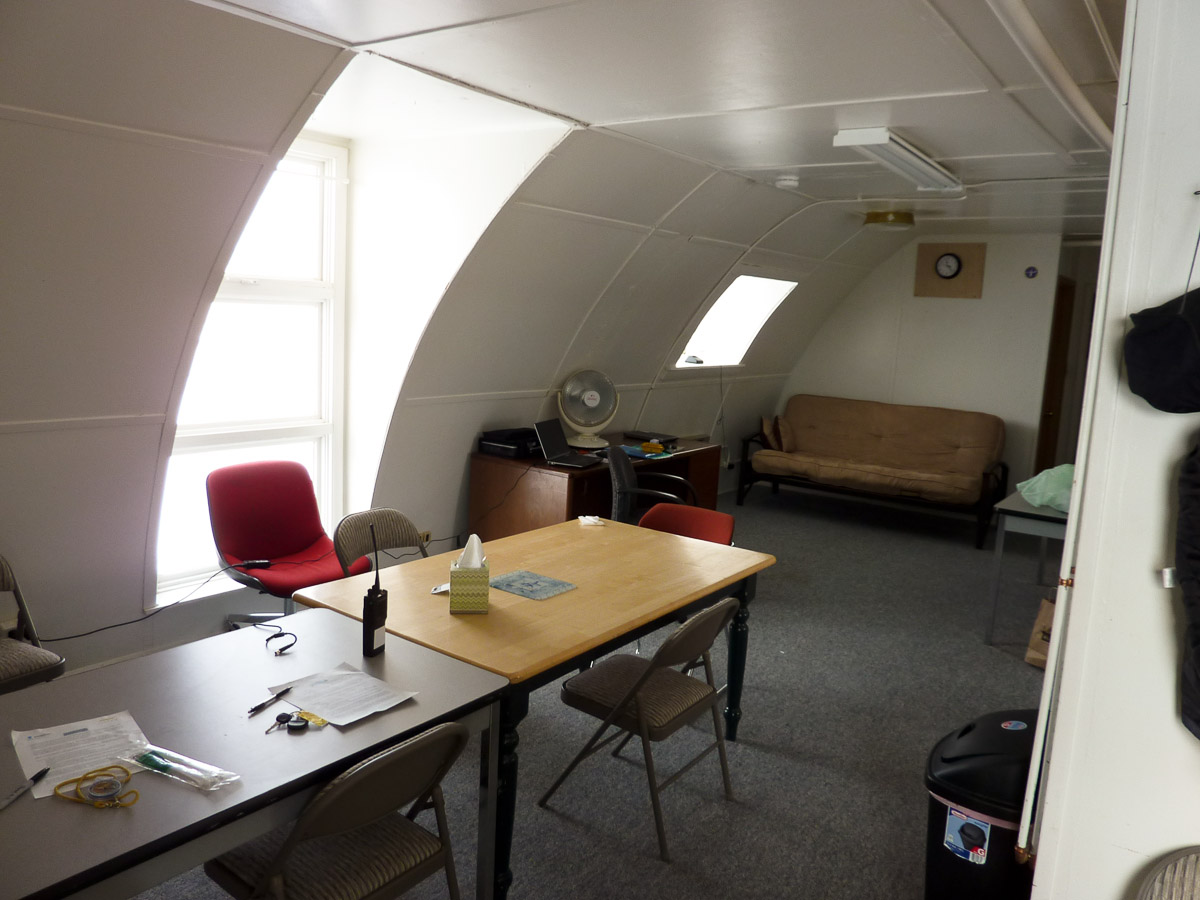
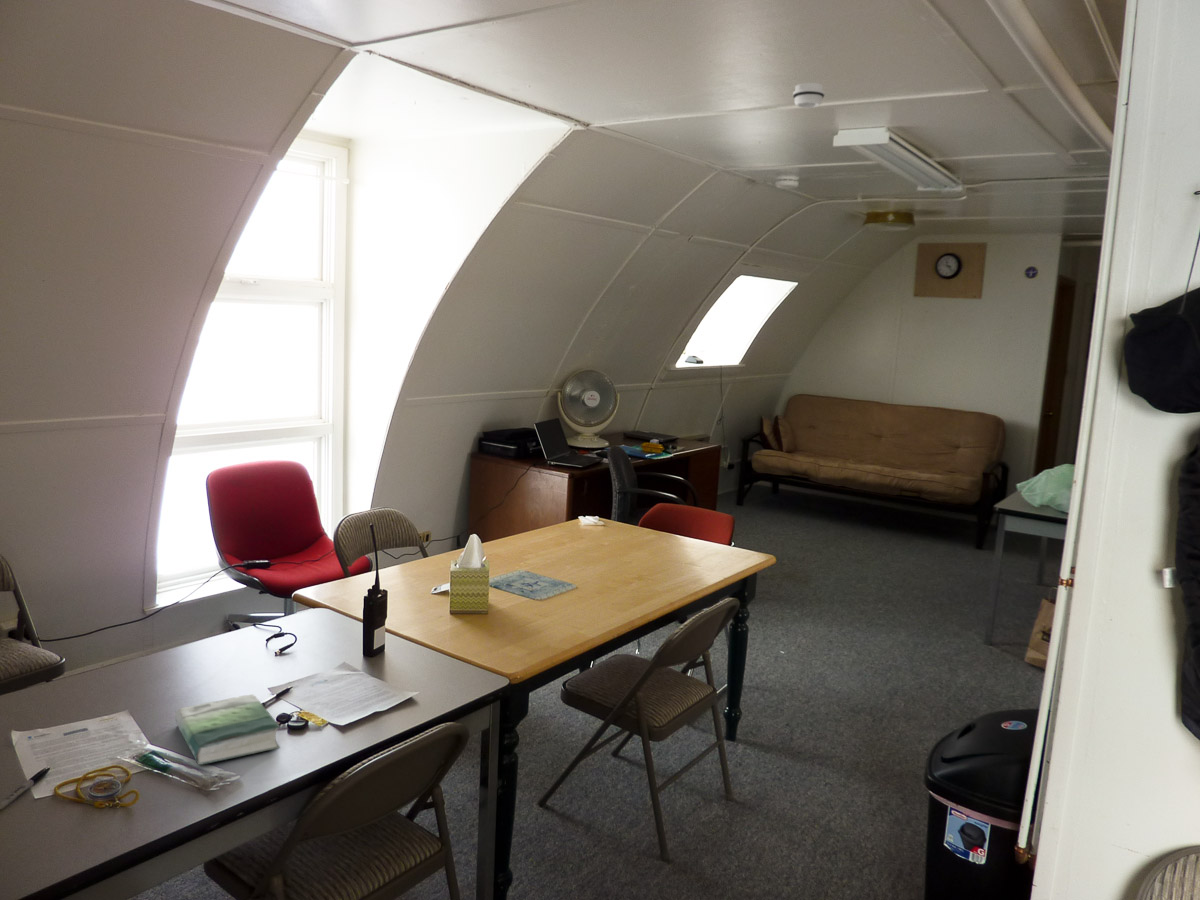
+ smoke detector [792,82,826,109]
+ book [174,694,281,766]
